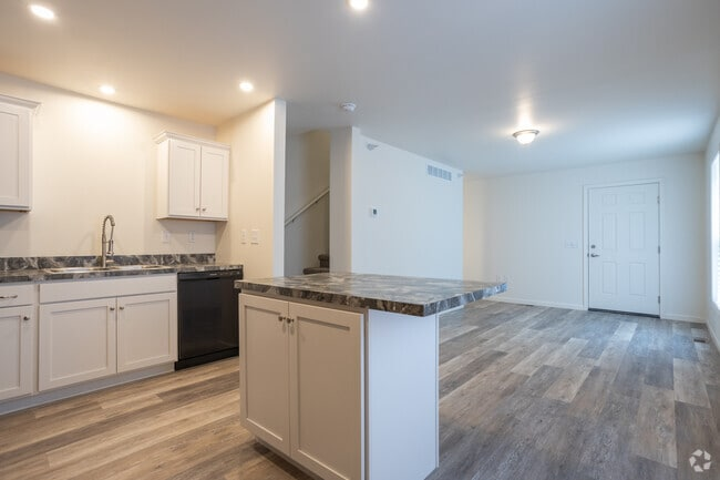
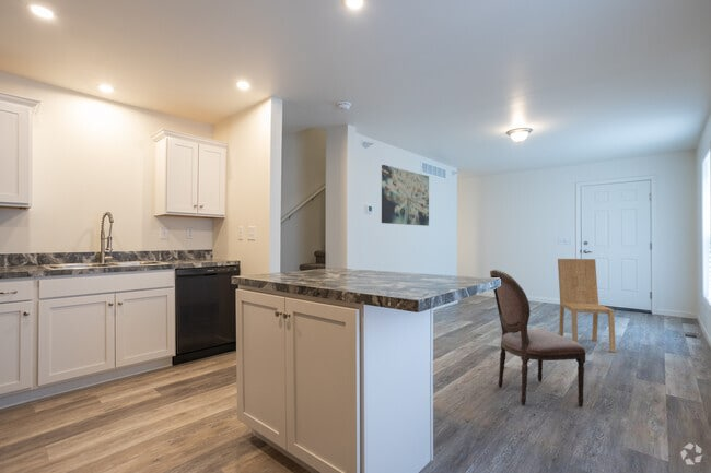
+ dining chair [557,258,617,354]
+ wall art [381,164,430,227]
+ dining chair [489,269,586,407]
